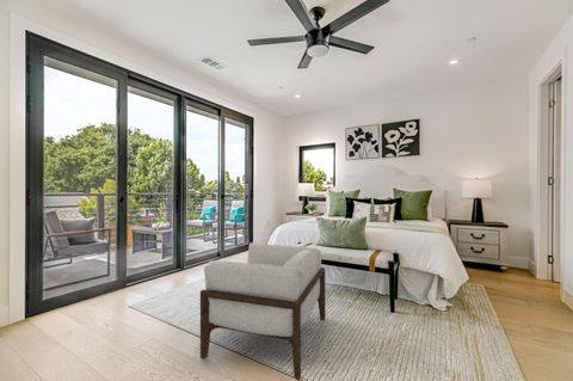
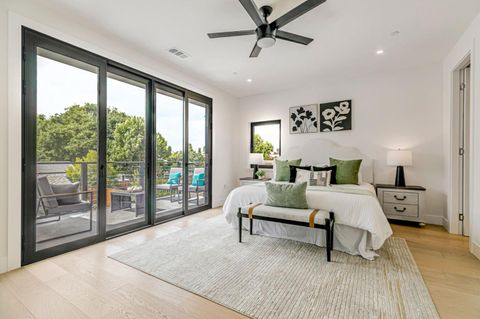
- armchair [199,241,326,381]
